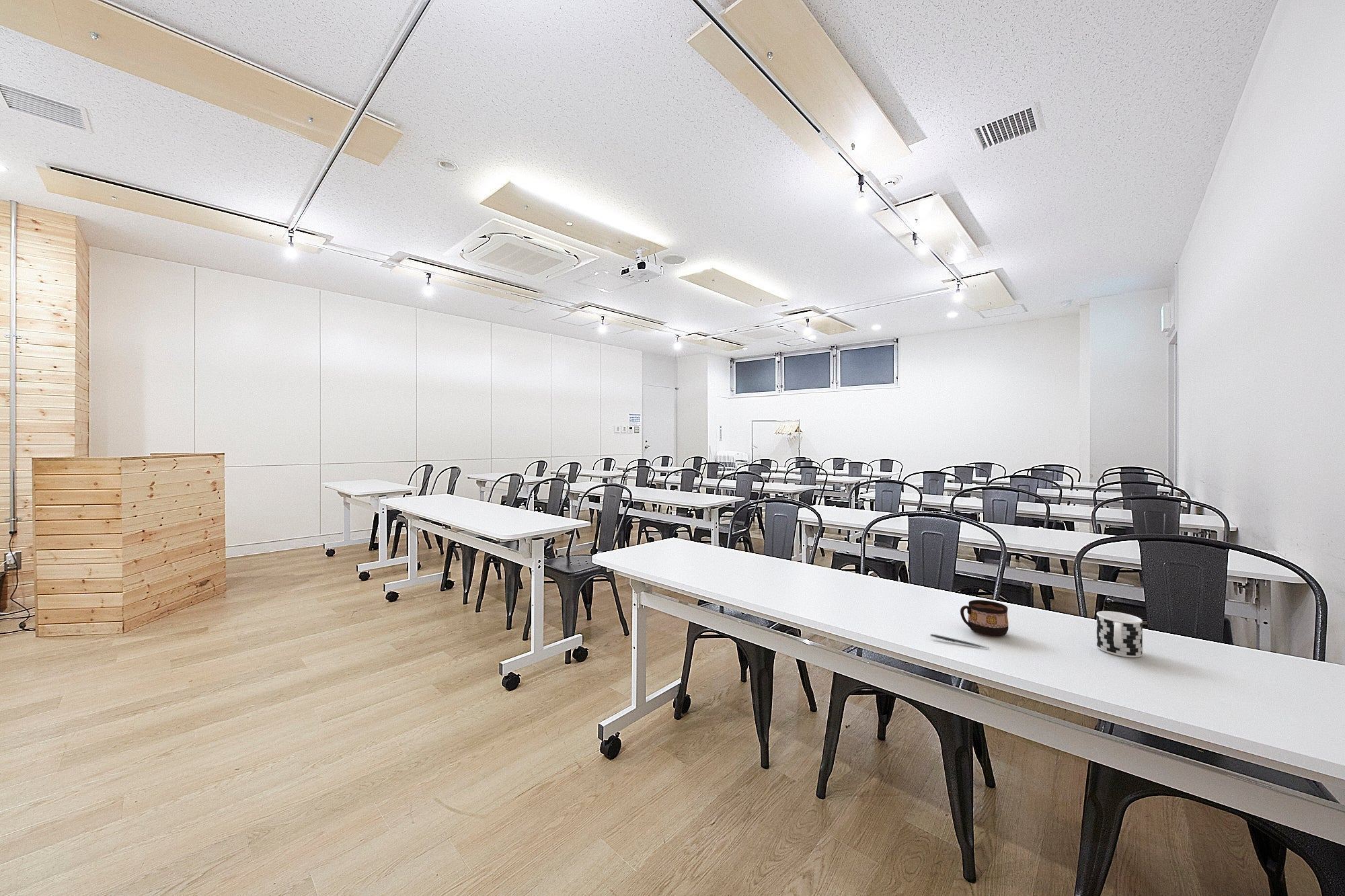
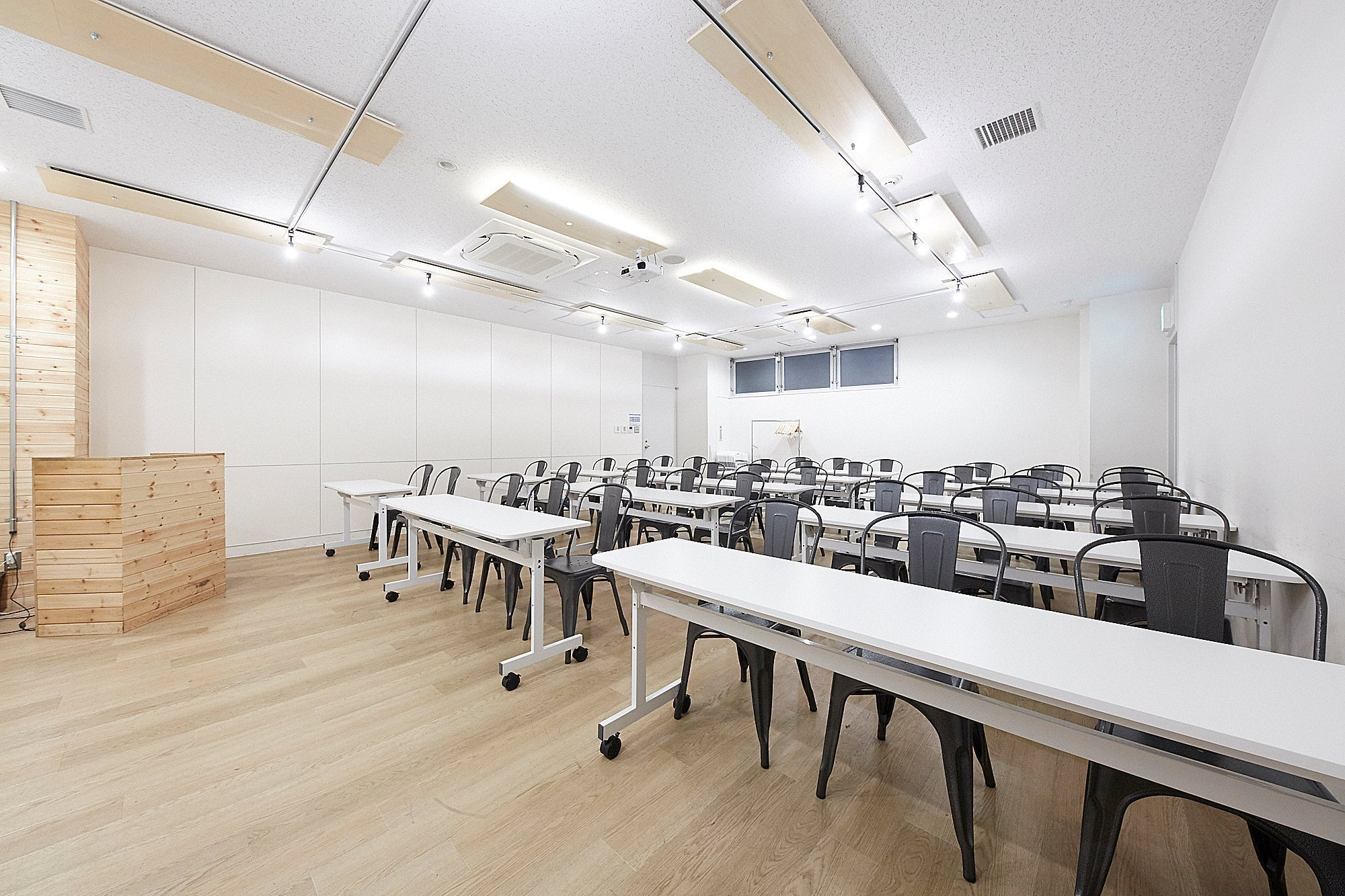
- cup [1096,610,1143,658]
- cup [960,600,1009,637]
- pen [930,633,991,649]
